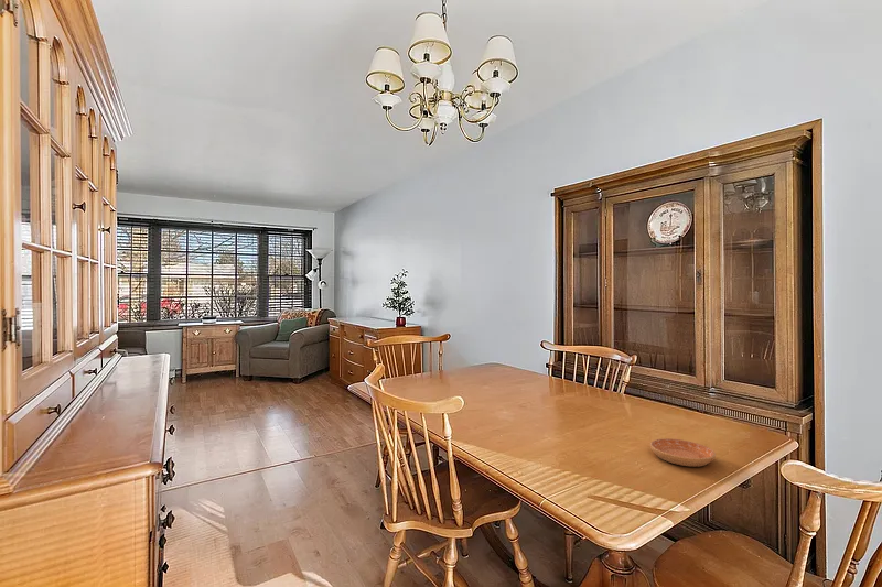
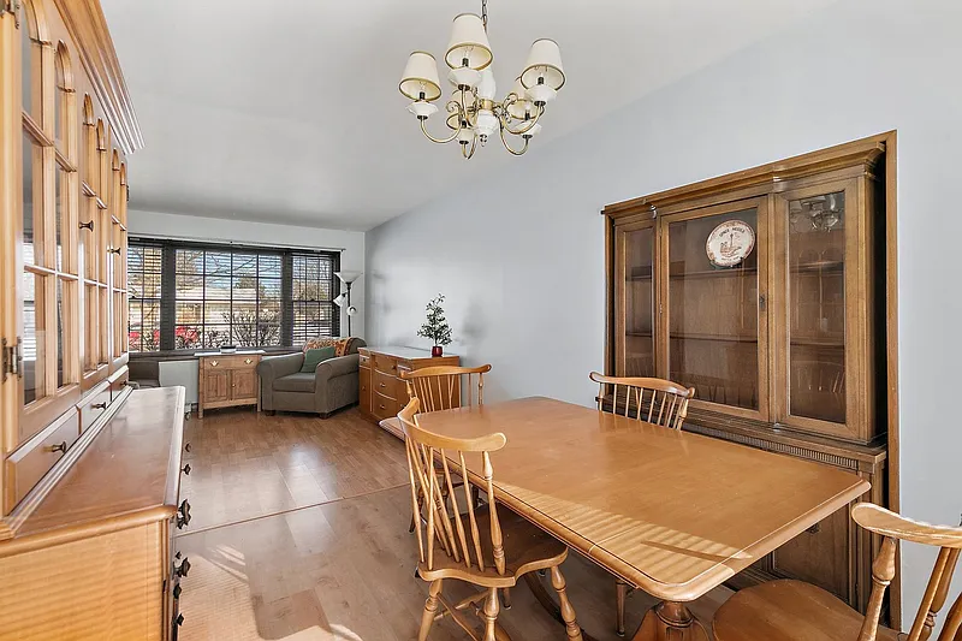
- saucer [649,437,717,468]
